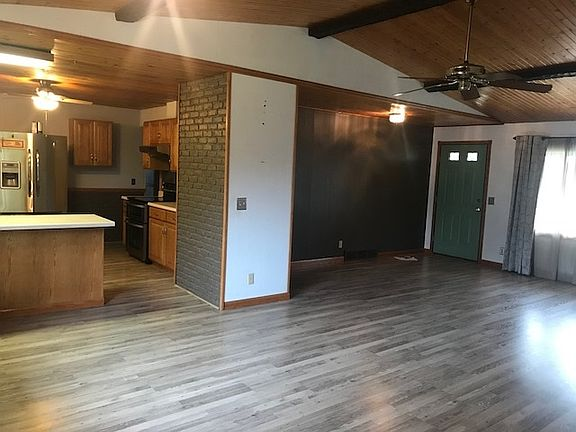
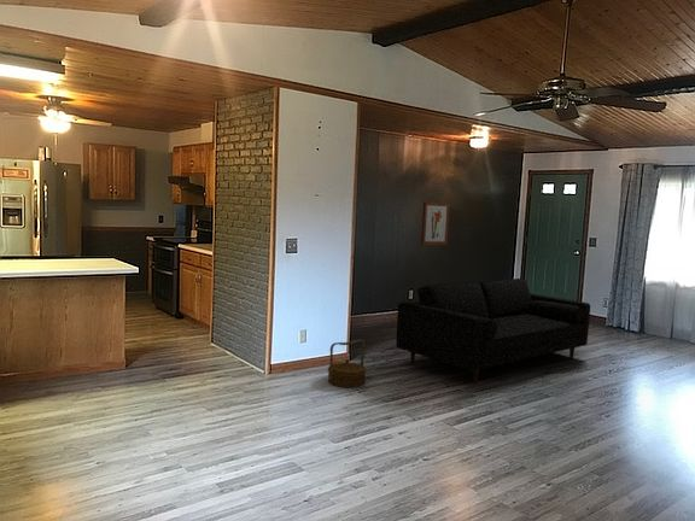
+ sofa [395,277,591,386]
+ wall art [420,200,450,246]
+ basket [327,339,367,388]
